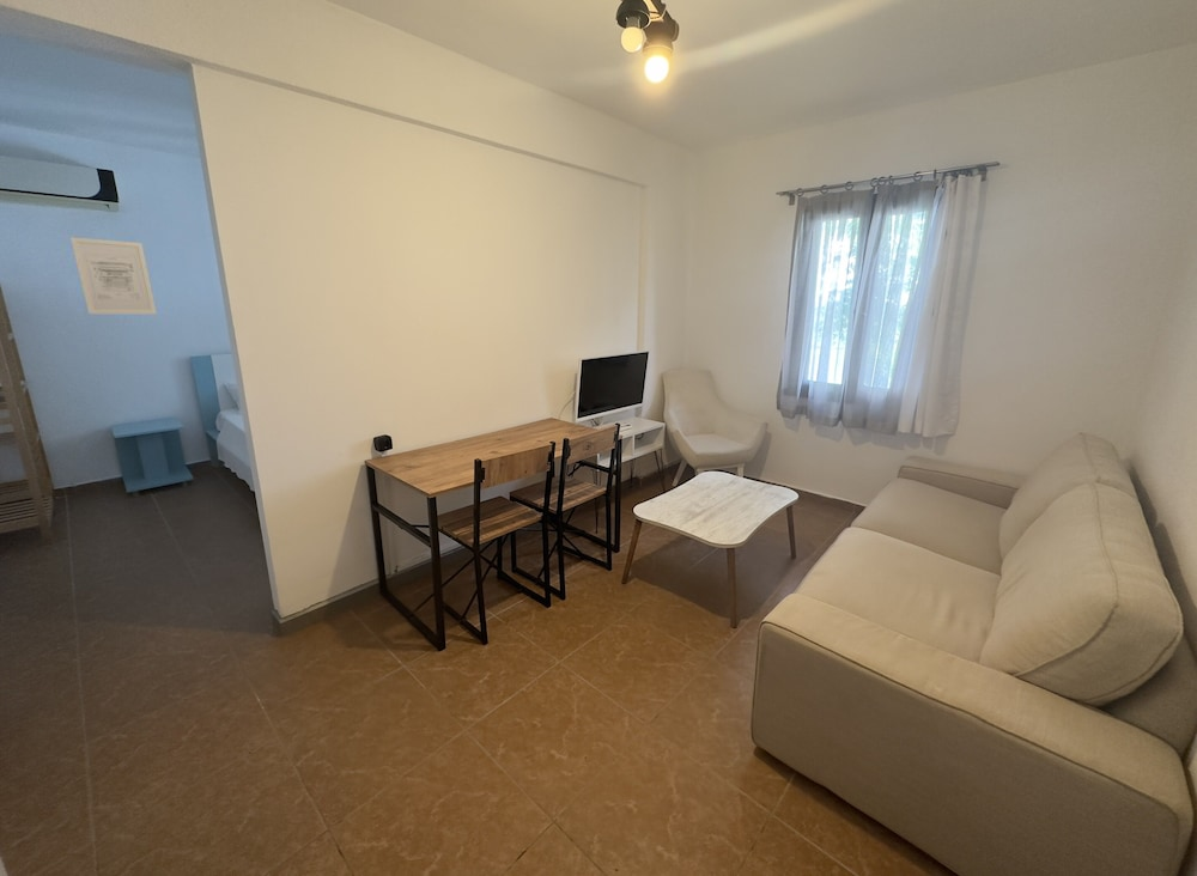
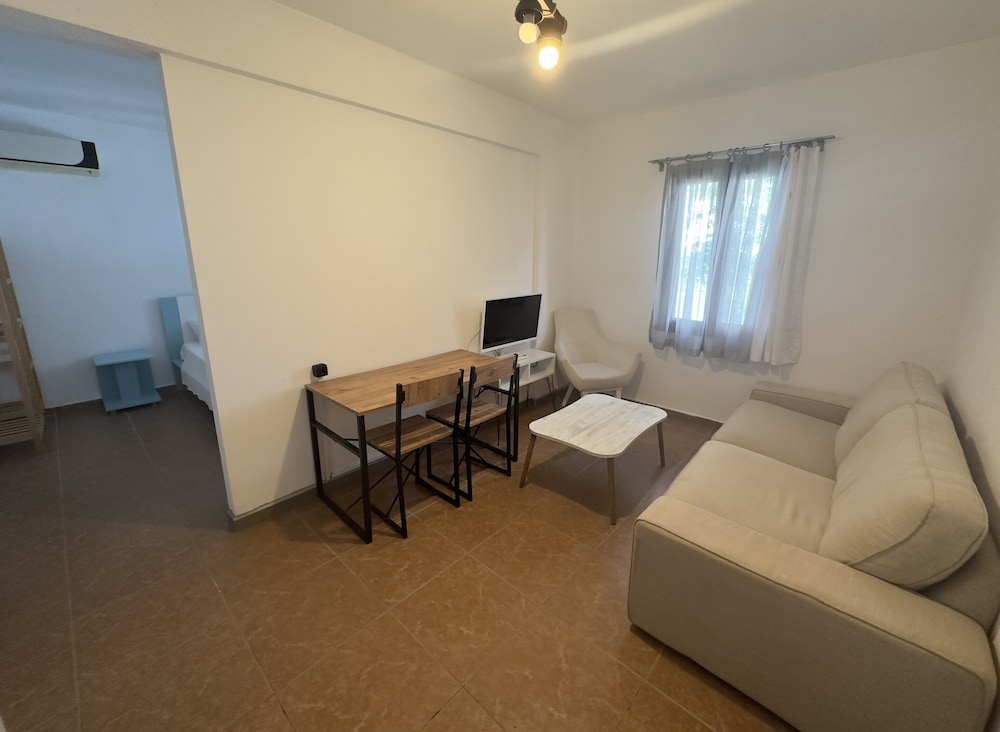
- wall art [69,236,158,315]
